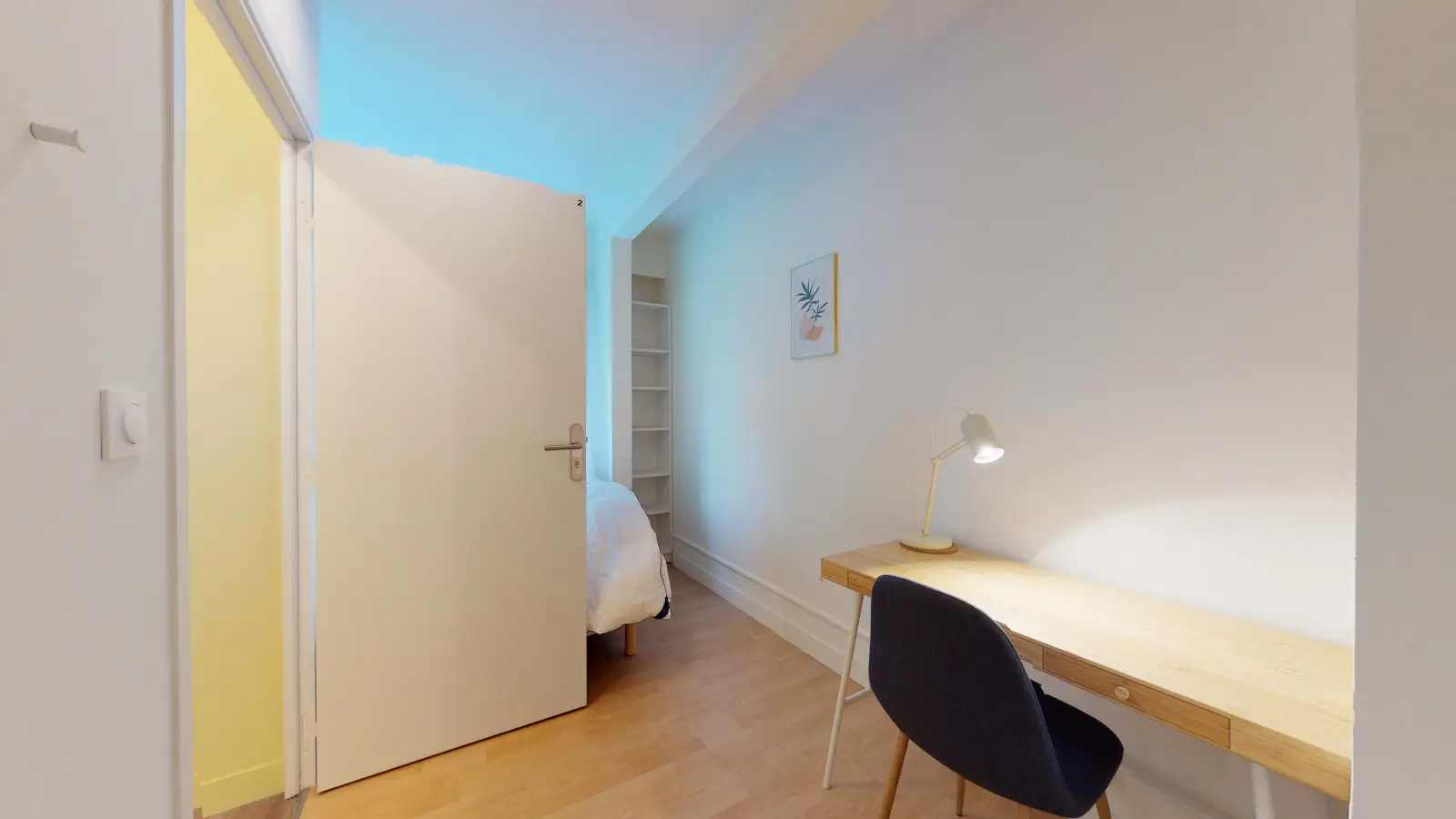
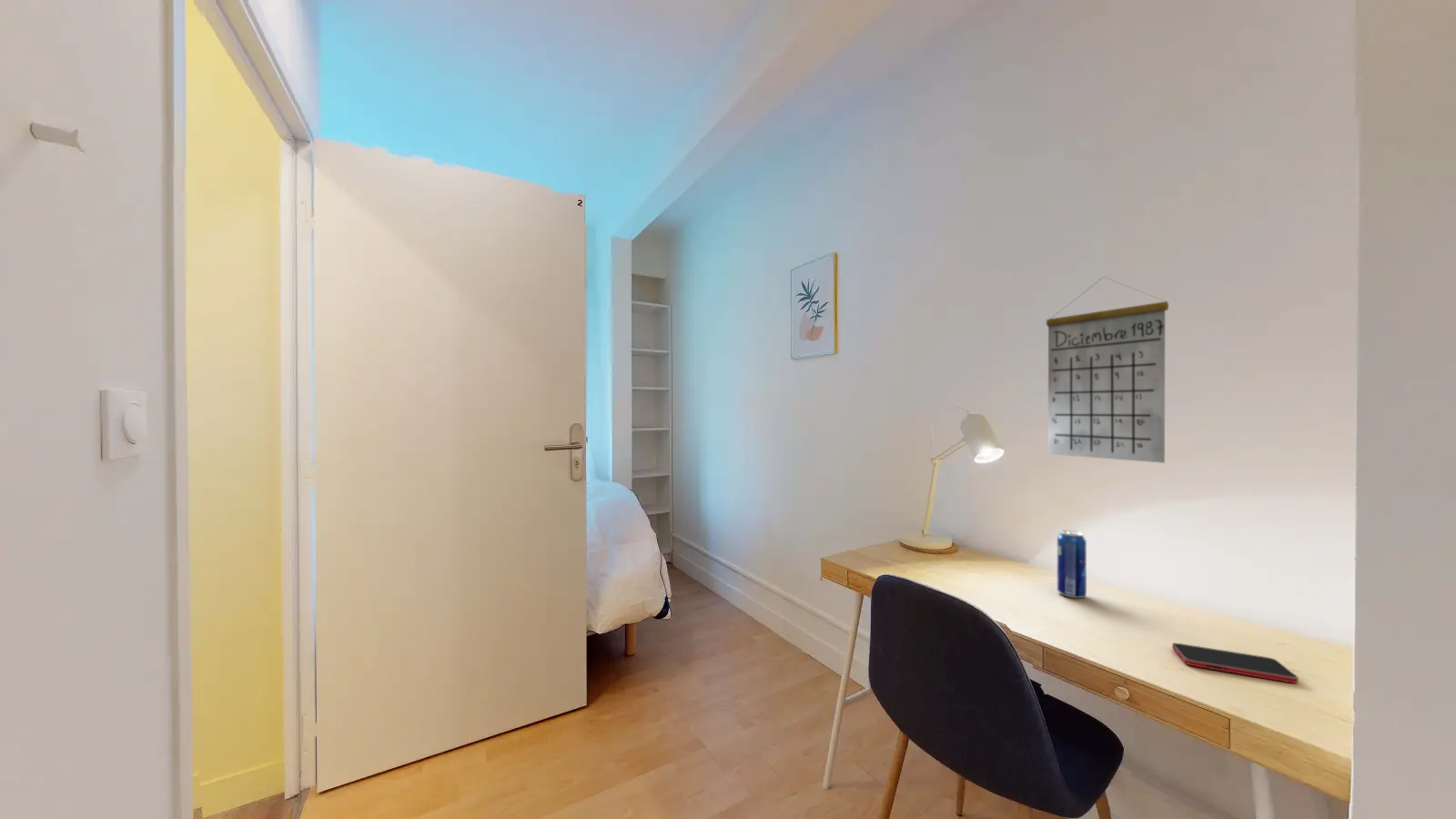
+ calendar [1046,276,1169,464]
+ smartphone [1171,642,1299,684]
+ beverage can [1057,529,1087,599]
